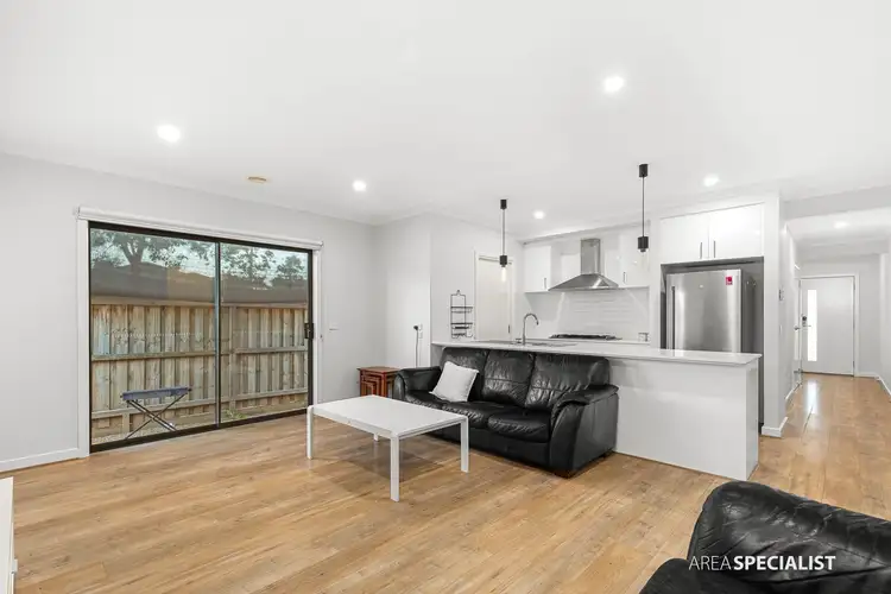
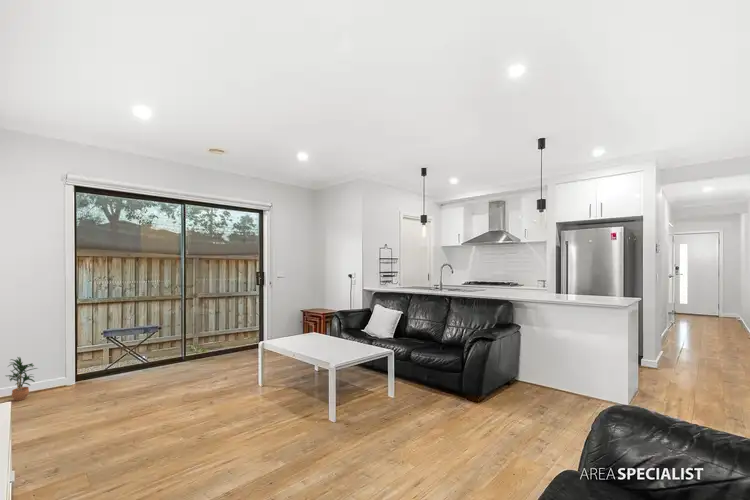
+ potted plant [5,356,38,402]
